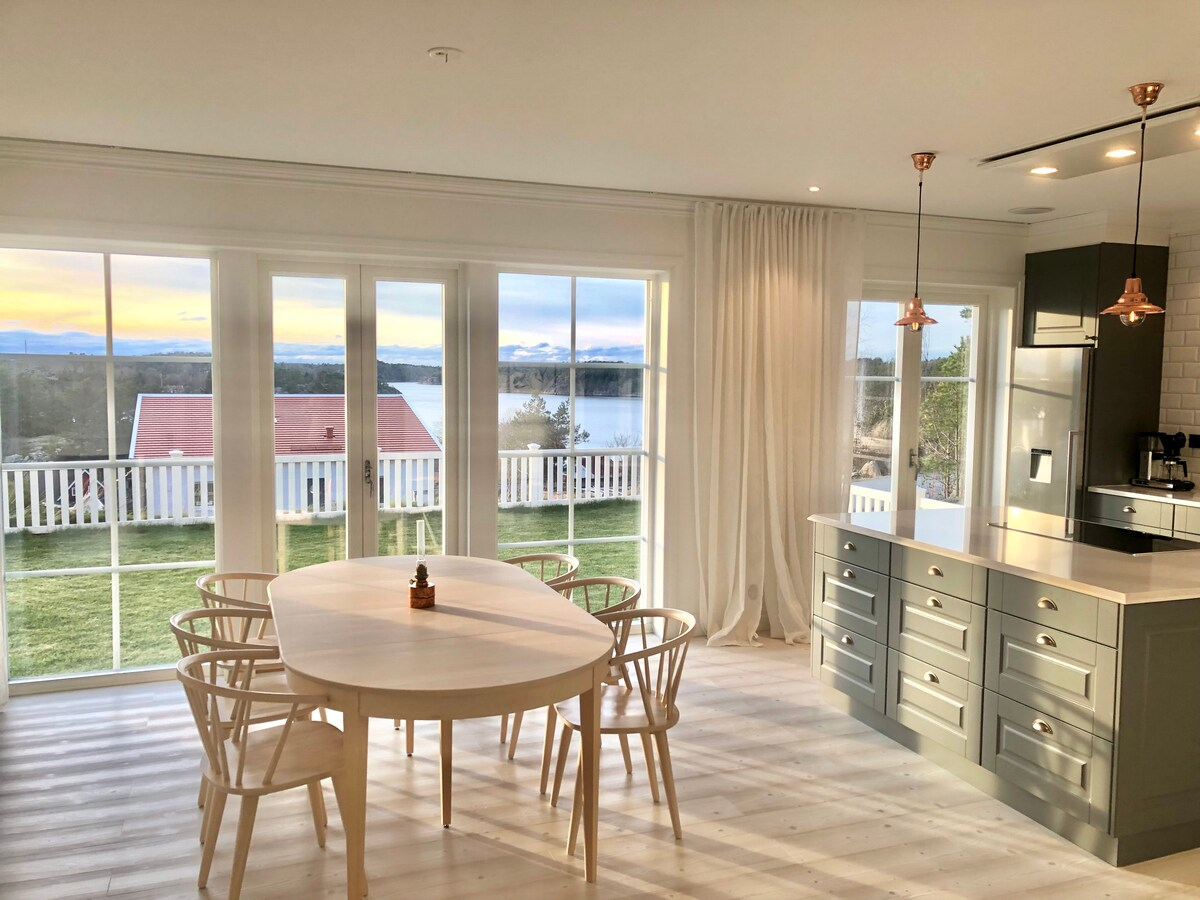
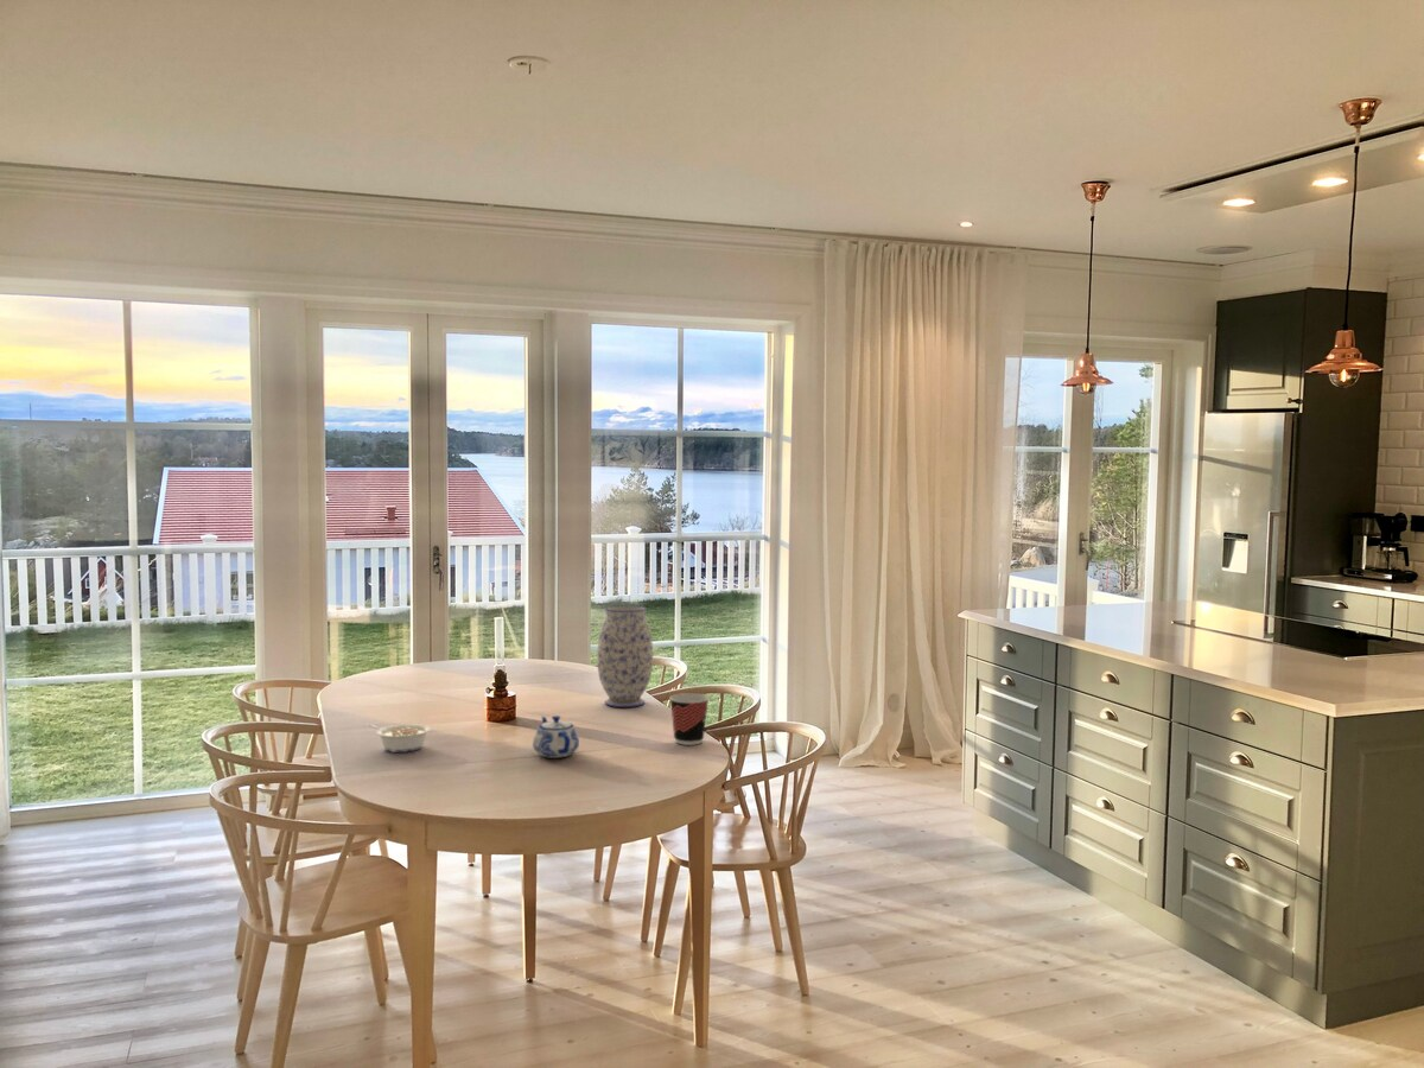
+ legume [368,723,432,754]
+ teapot [532,714,580,759]
+ cup [668,692,711,746]
+ vase [596,604,654,708]
